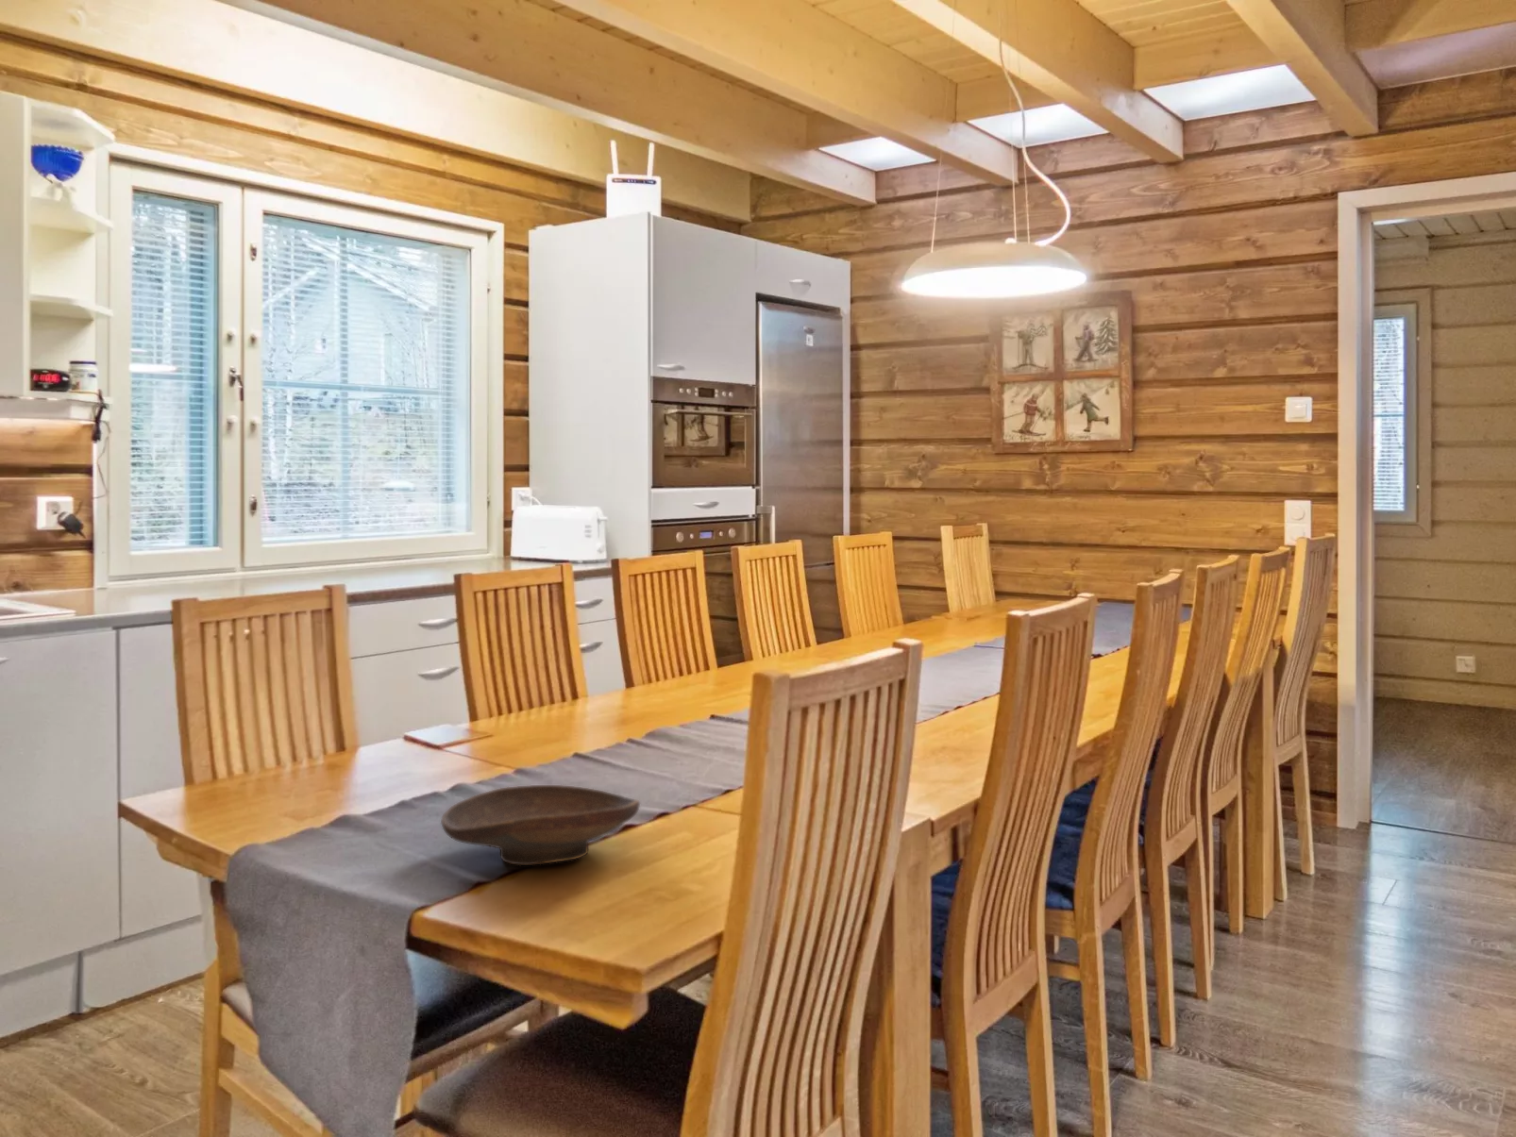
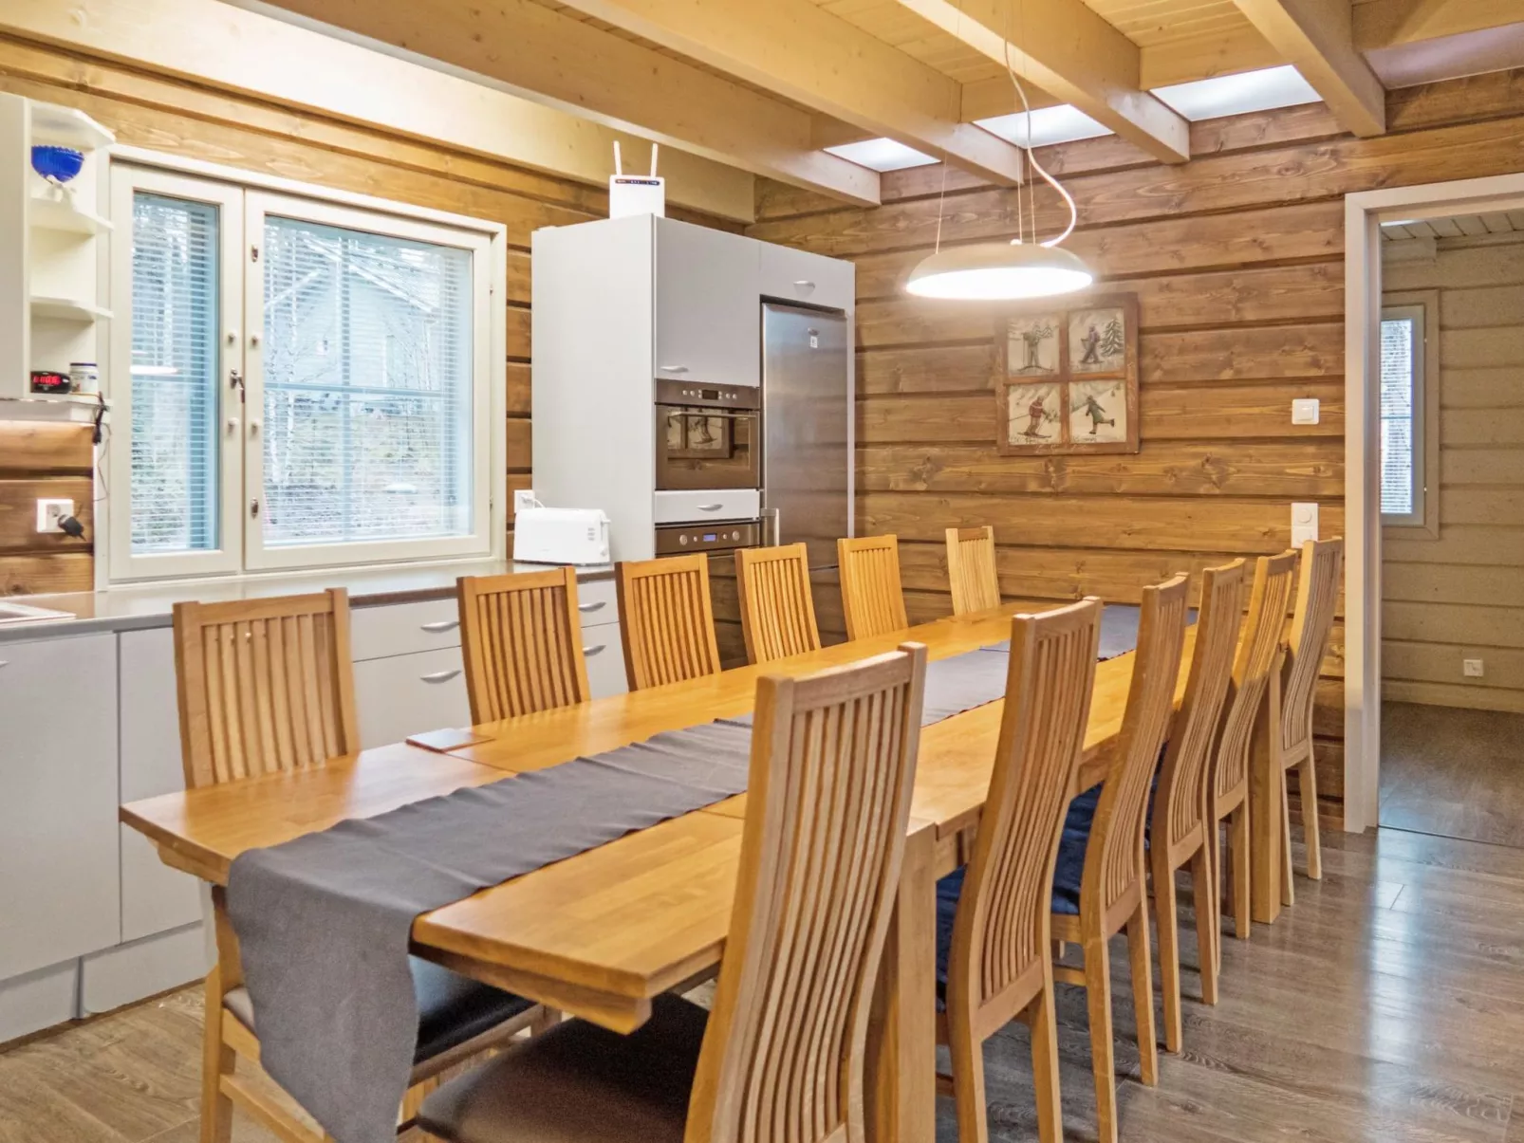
- decorative bowl [440,785,642,866]
